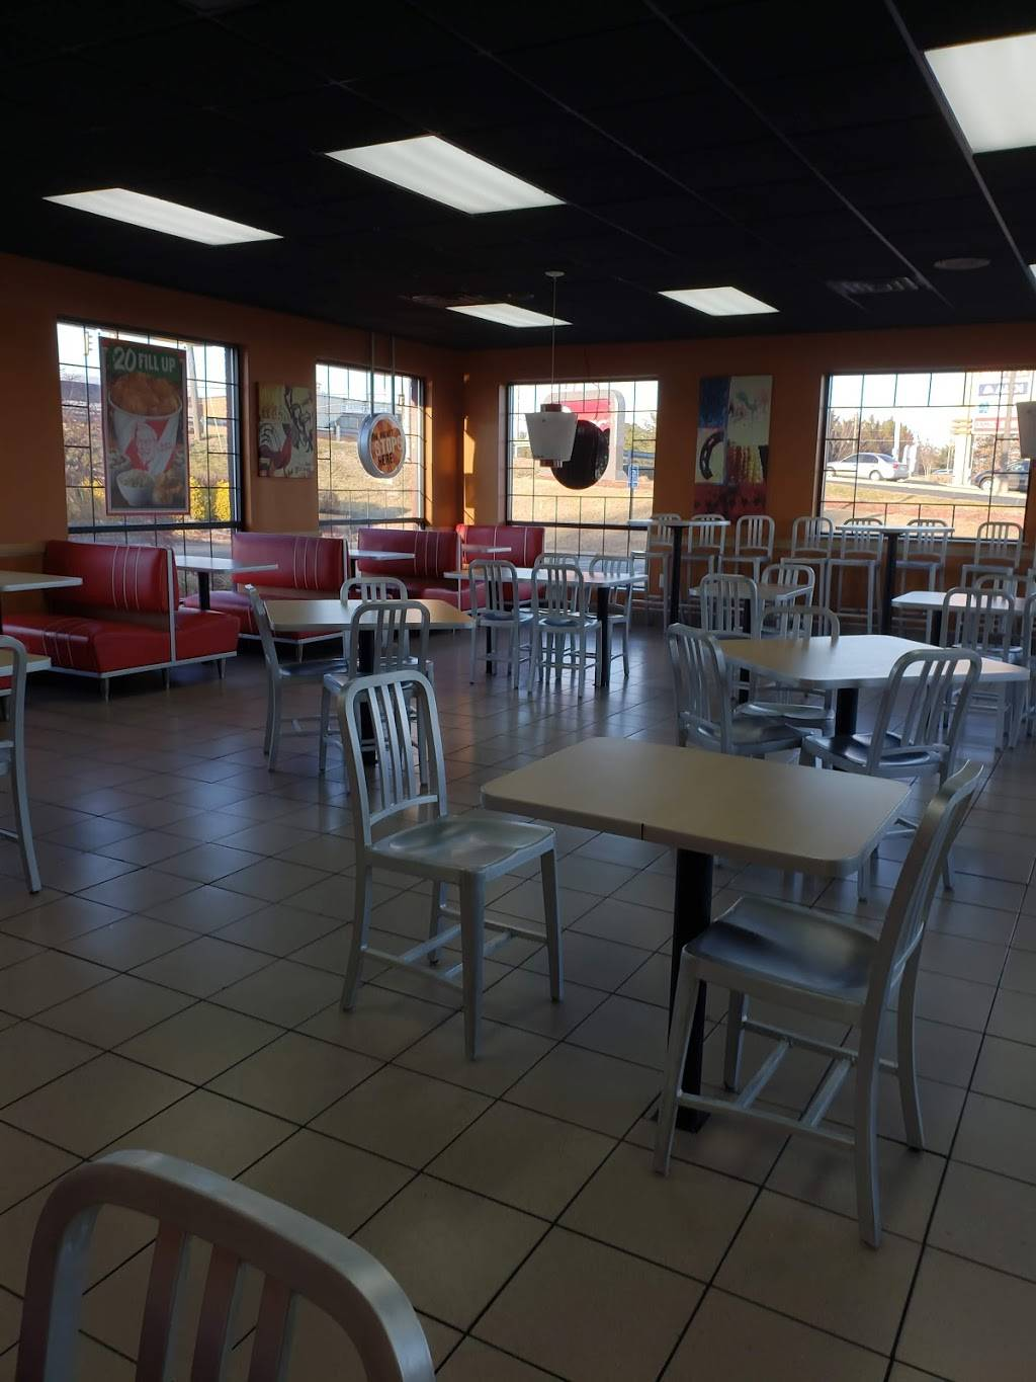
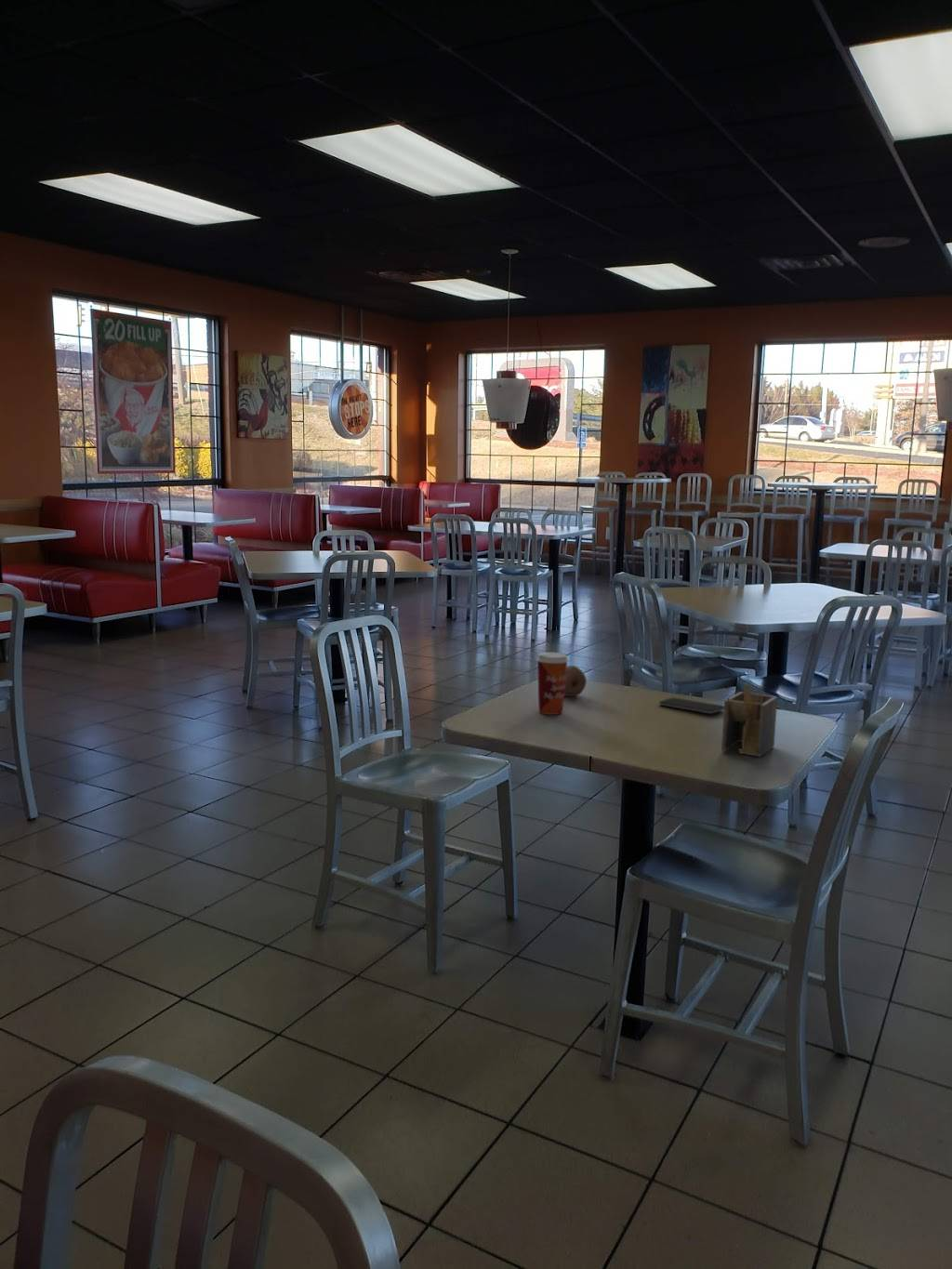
+ fruit [564,665,588,697]
+ napkin holder [721,682,778,758]
+ smartphone [658,697,724,715]
+ paper cup [536,652,570,716]
